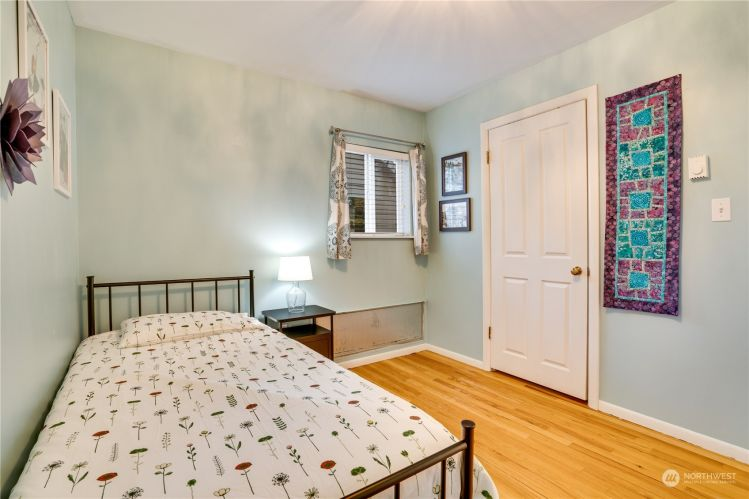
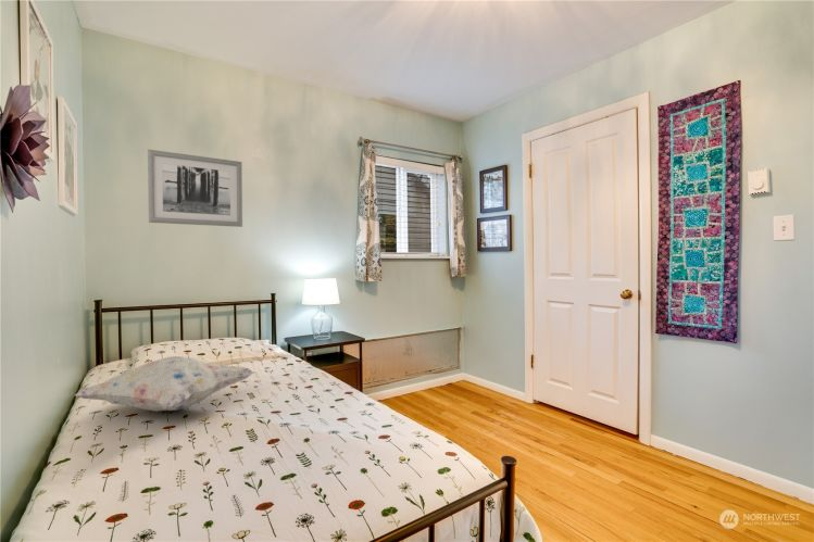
+ decorative pillow [74,355,255,413]
+ wall art [147,149,243,228]
